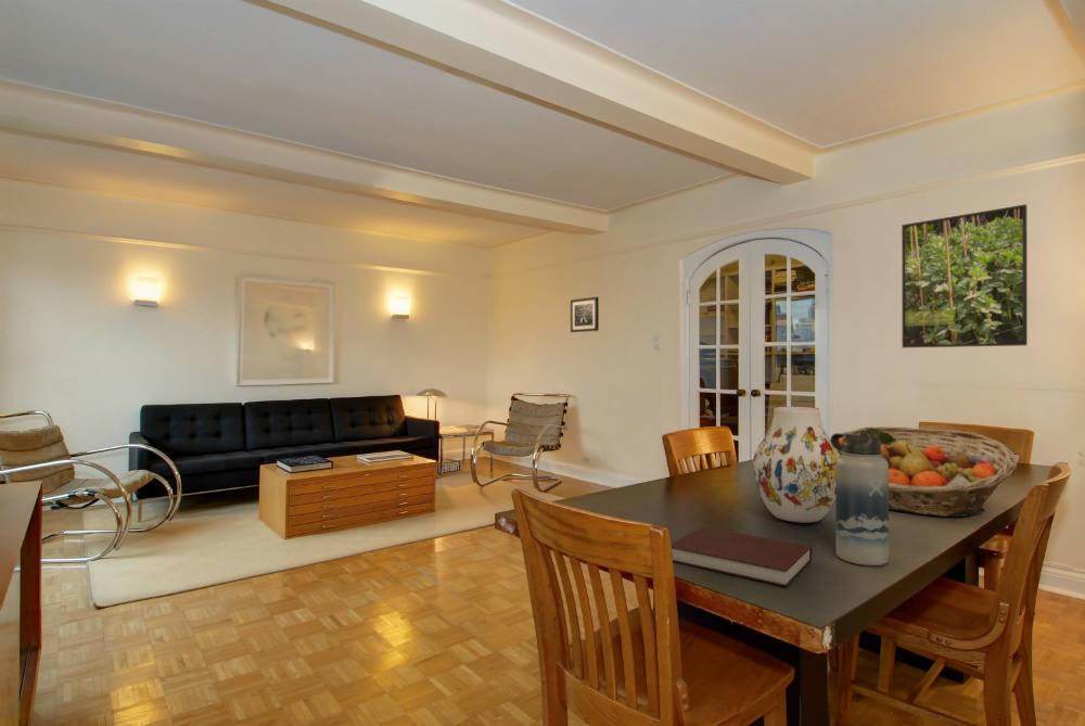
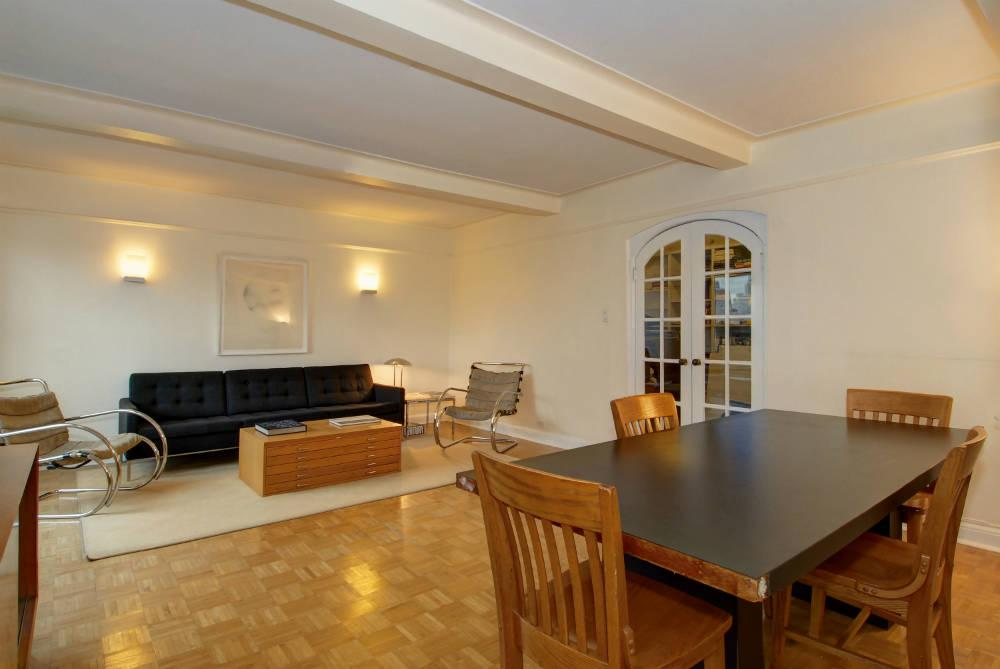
- wall art [570,296,600,333]
- vase [752,406,840,524]
- water bottle [830,430,890,566]
- notebook [671,526,813,587]
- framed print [901,203,1029,348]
- fruit basket [837,425,1018,518]
